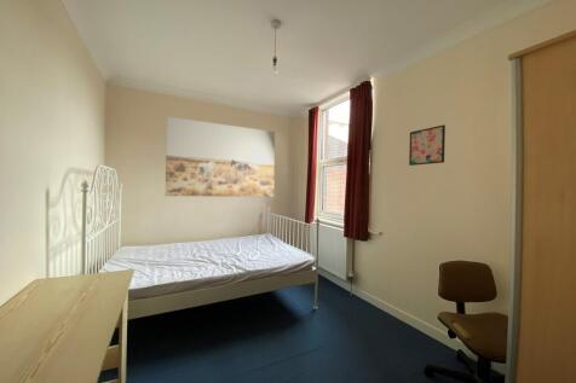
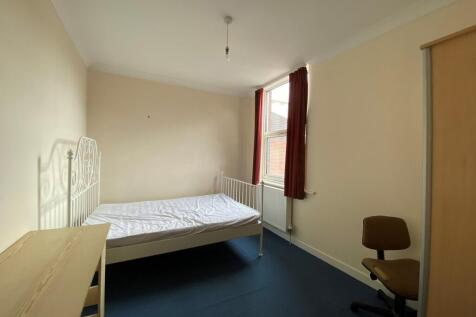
- wall art [408,123,447,167]
- wall art [165,116,276,198]
